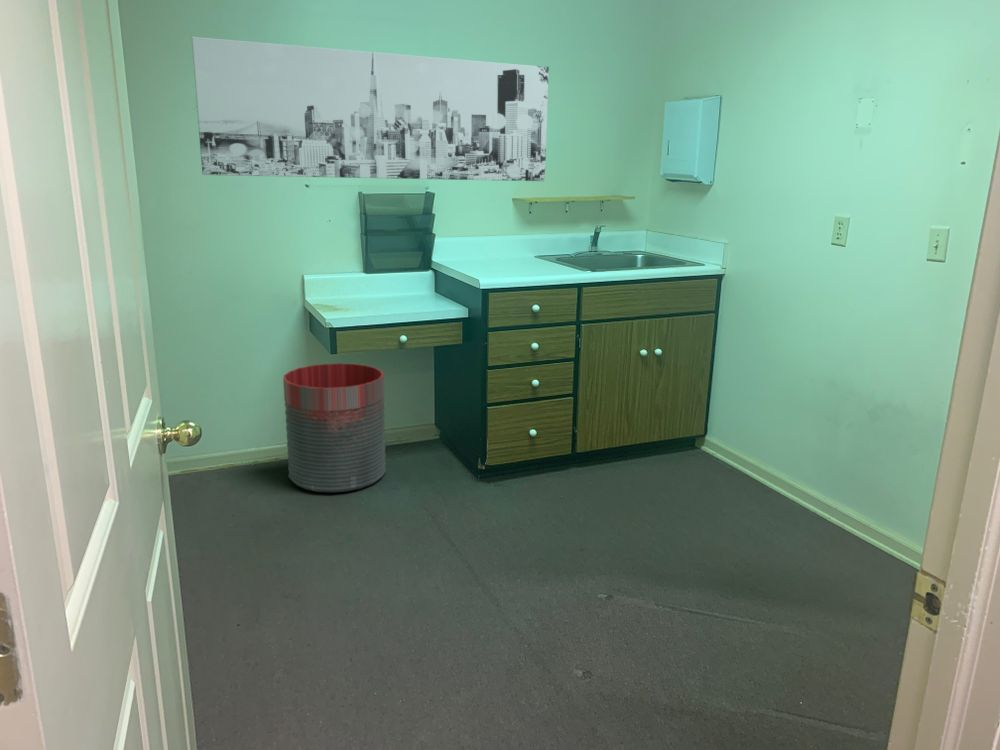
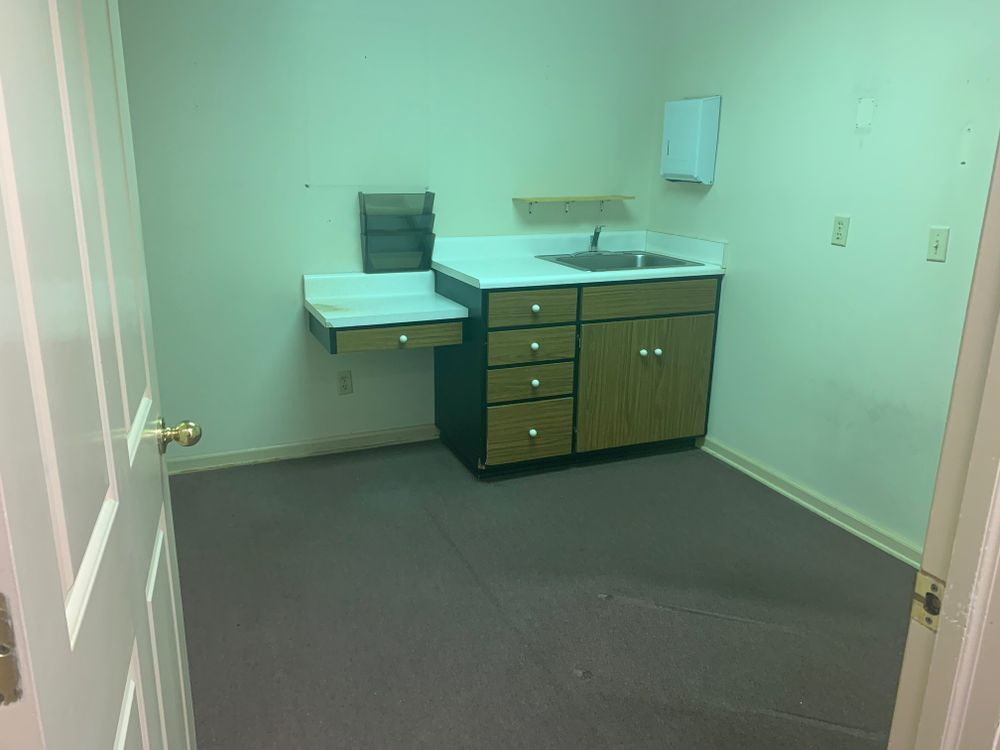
- trash can [282,362,387,493]
- wall art [191,36,550,182]
